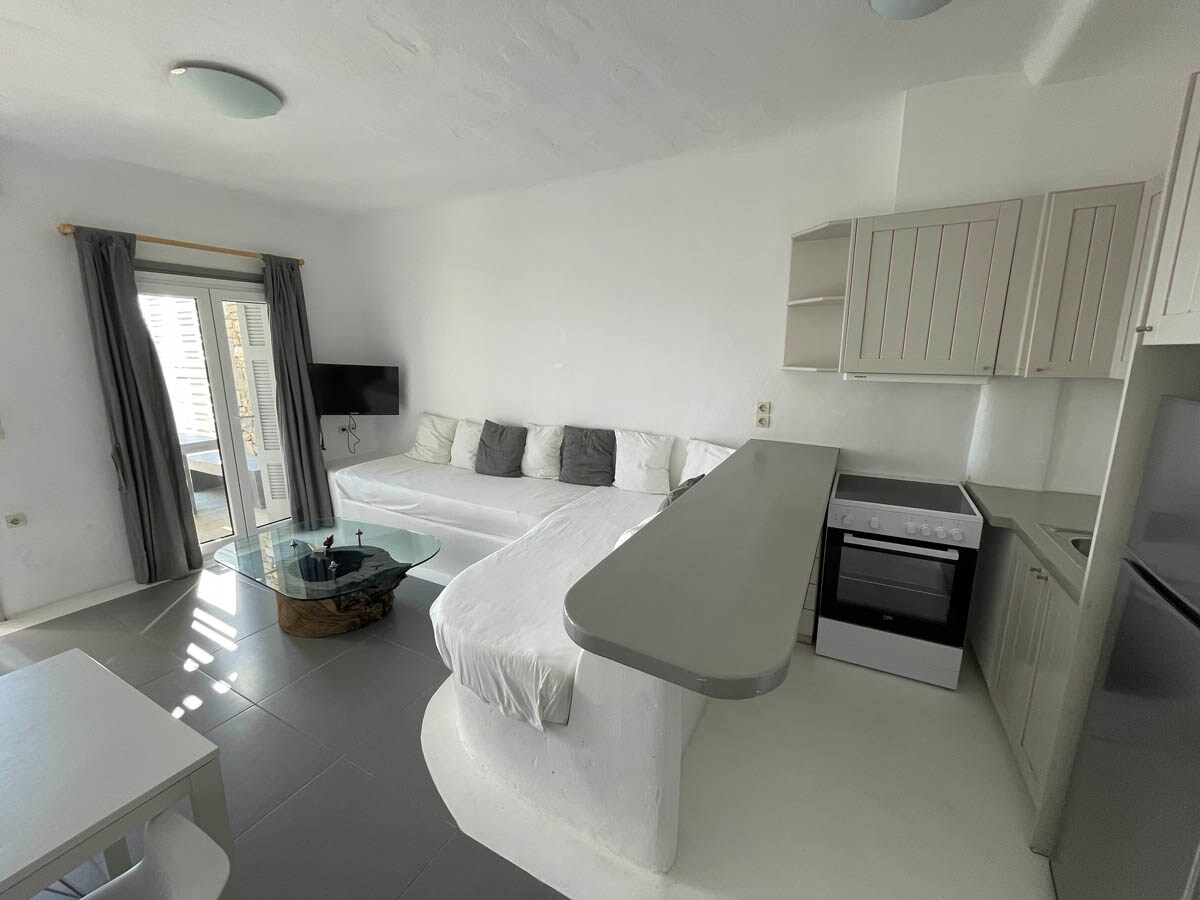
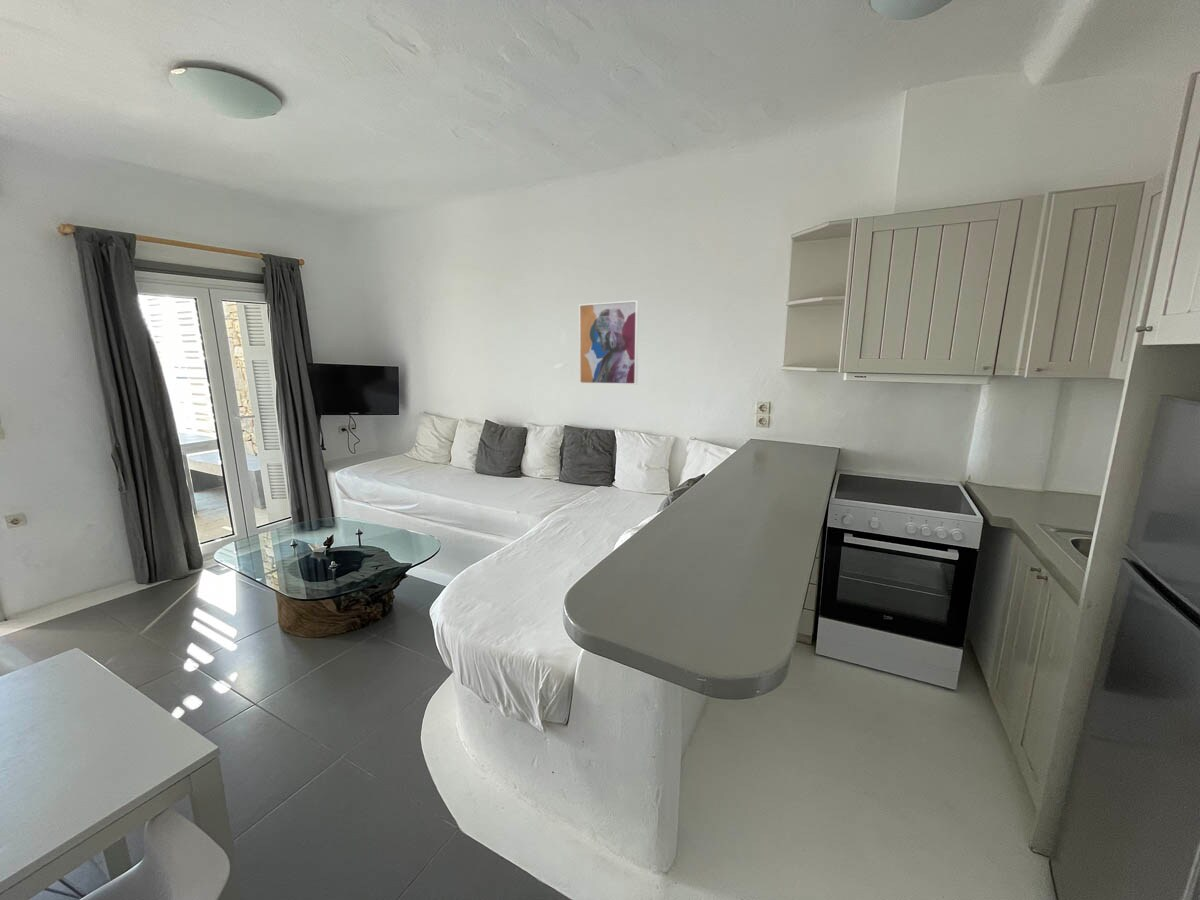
+ wall art [578,299,640,386]
